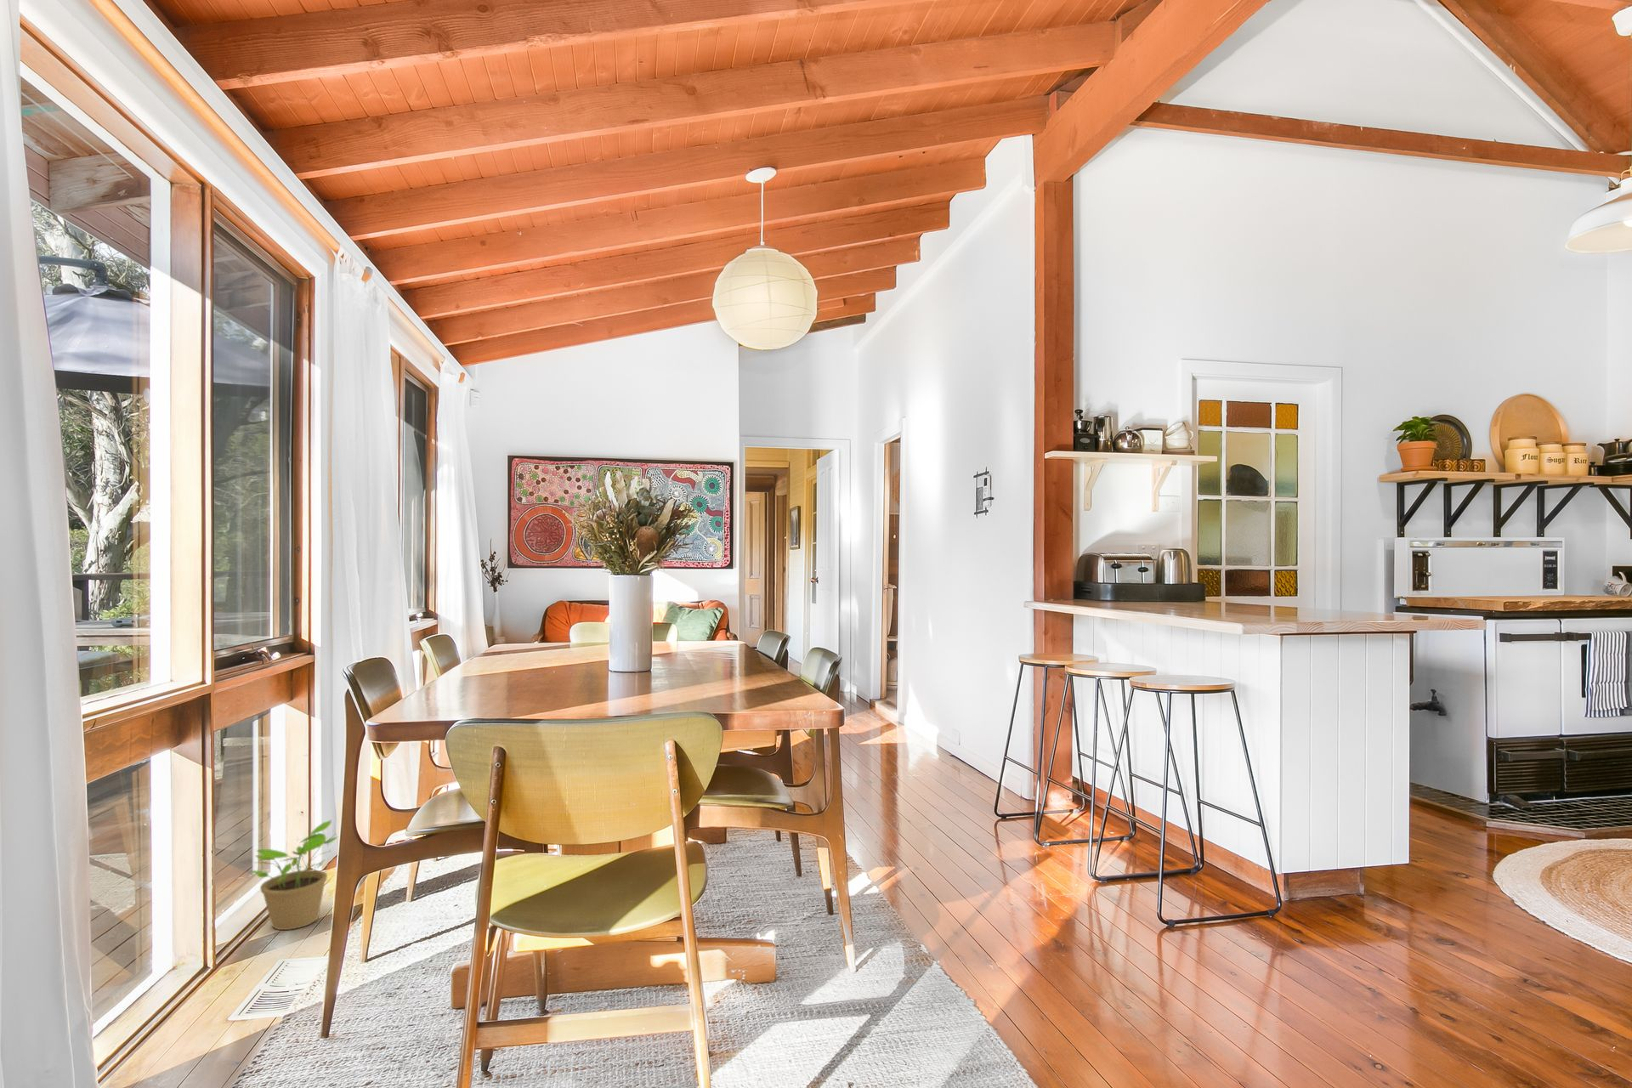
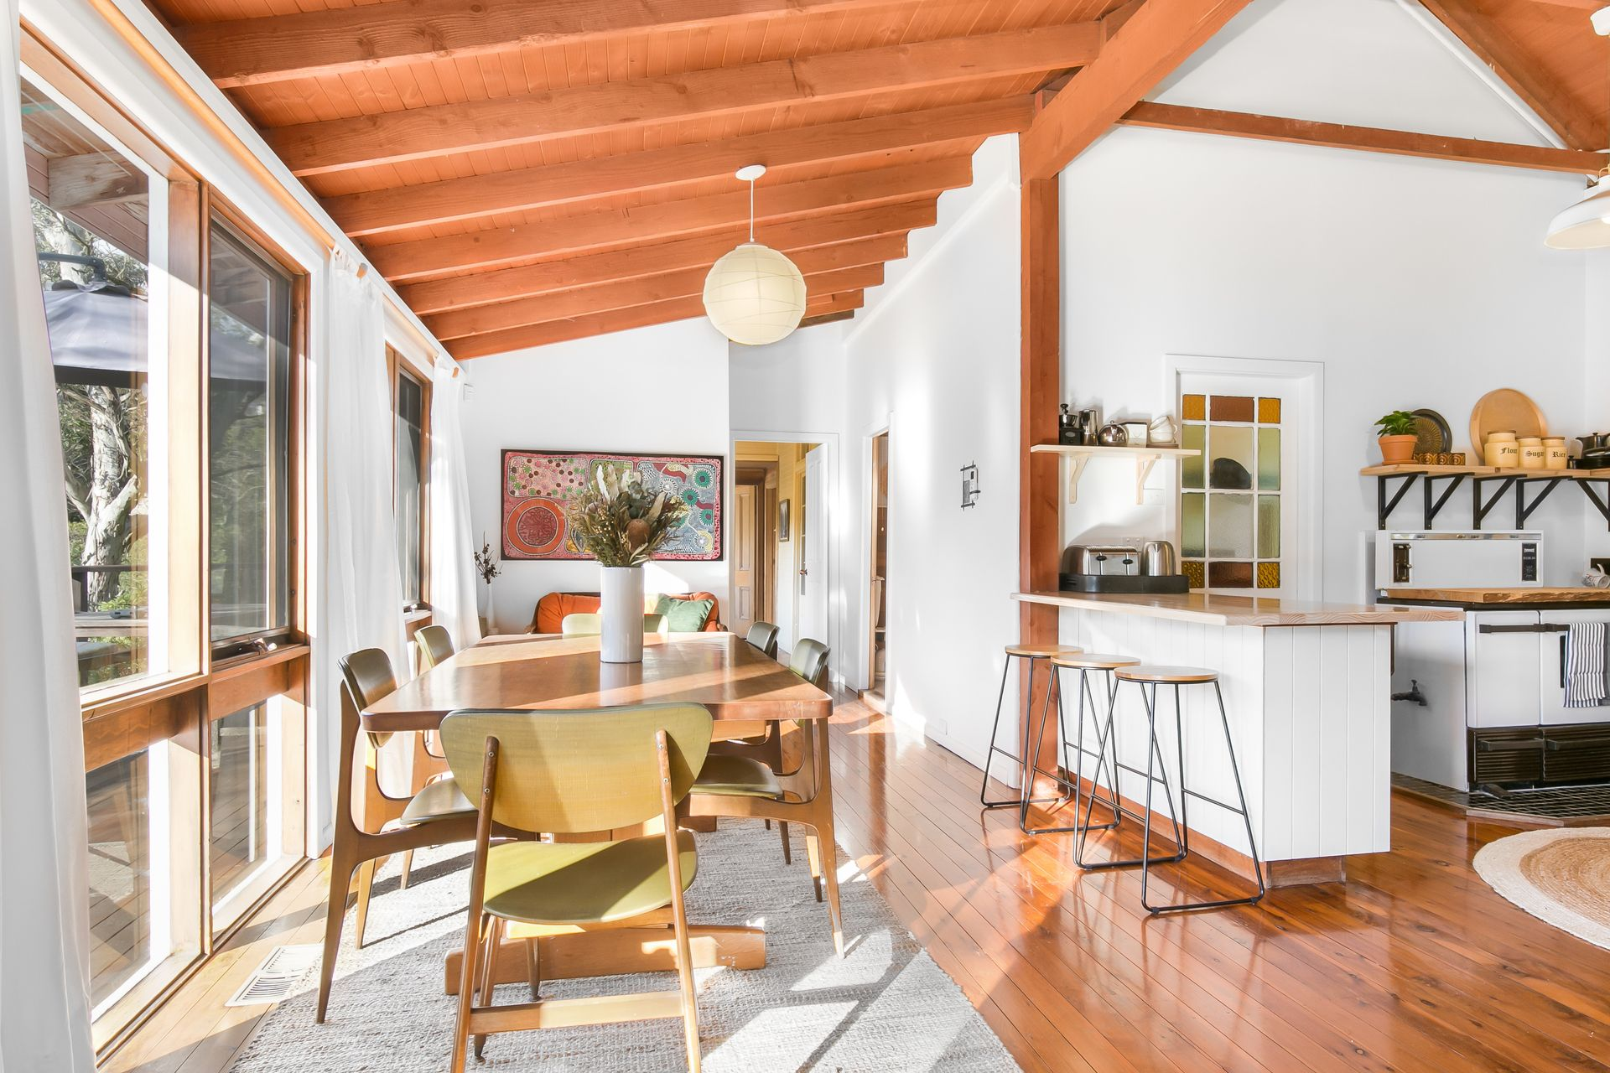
- potted plant [248,818,339,930]
